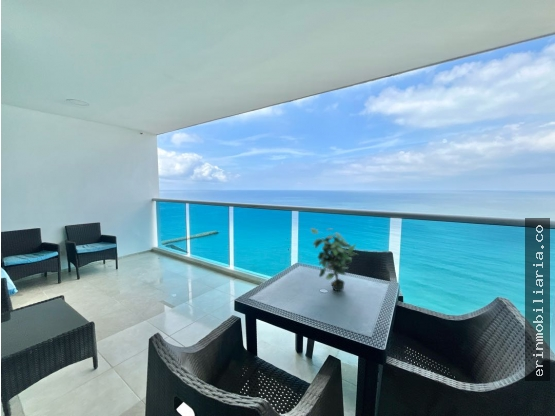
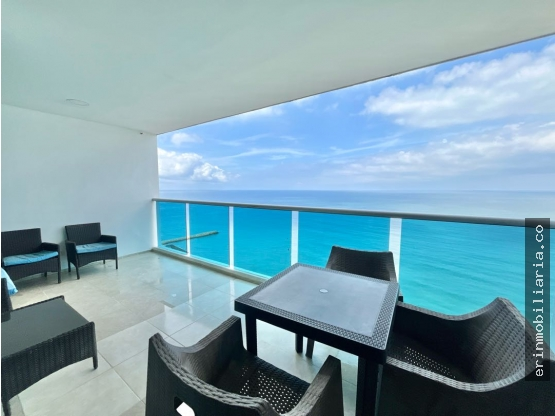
- potted plant [310,227,360,292]
